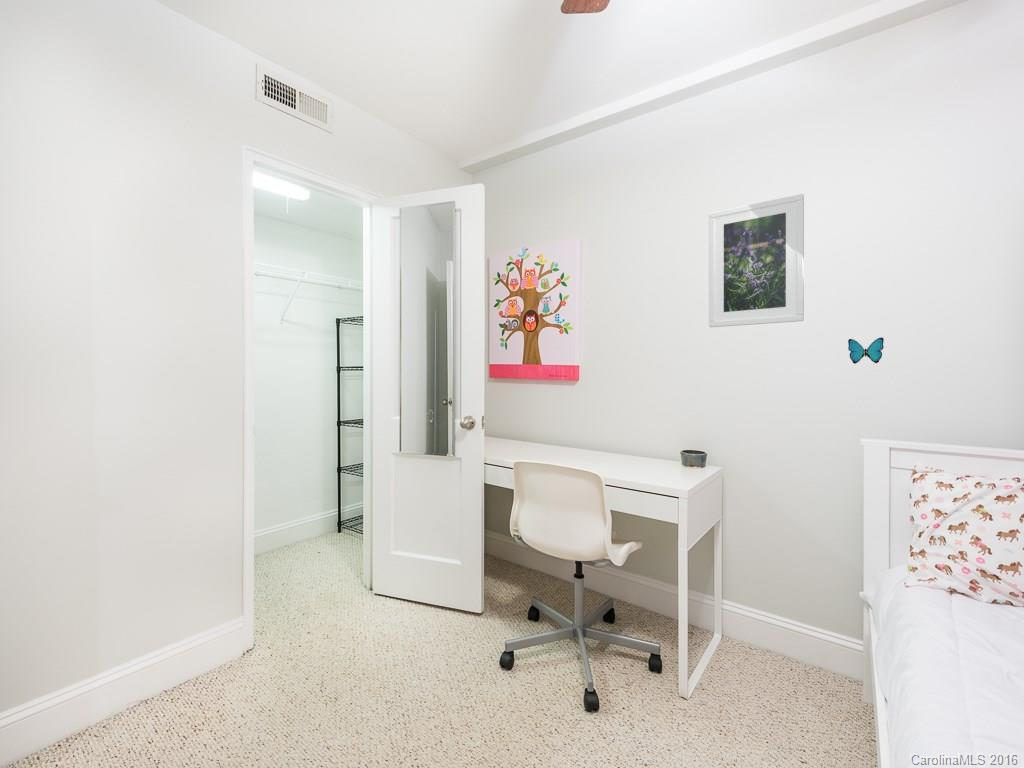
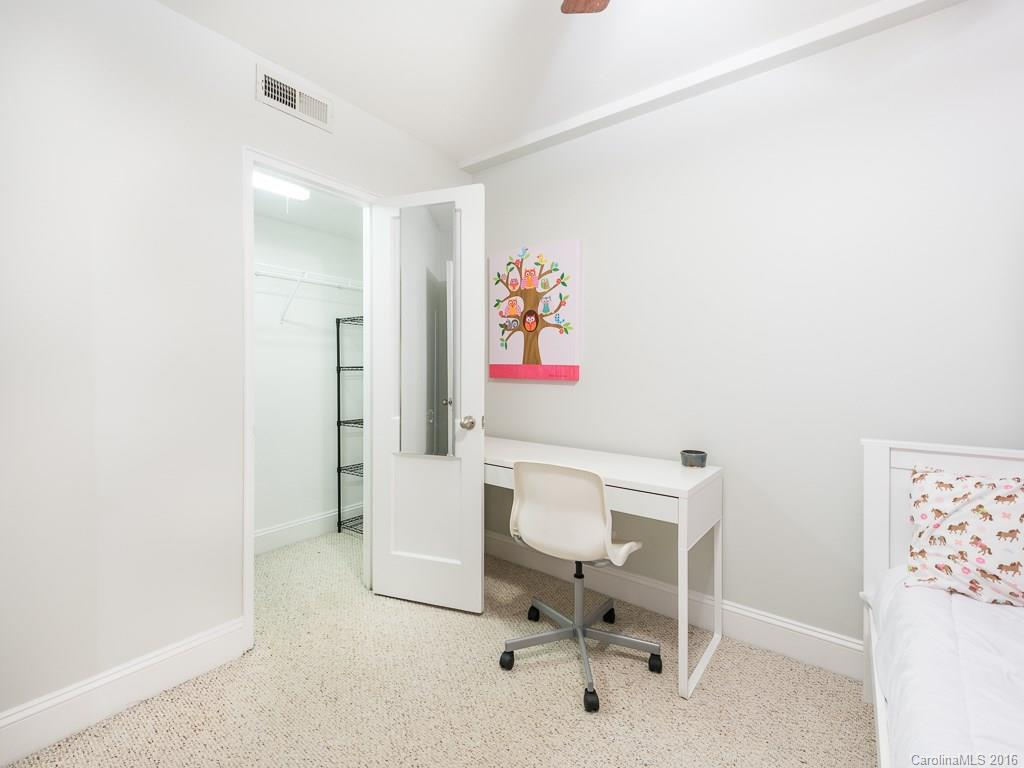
- decorative butterfly [847,336,885,365]
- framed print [708,193,805,328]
